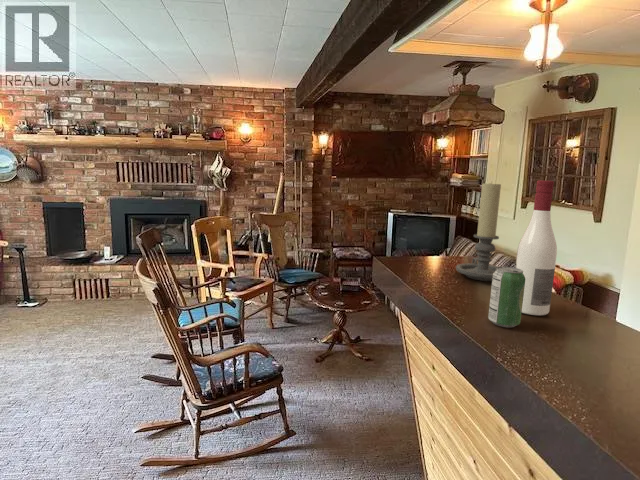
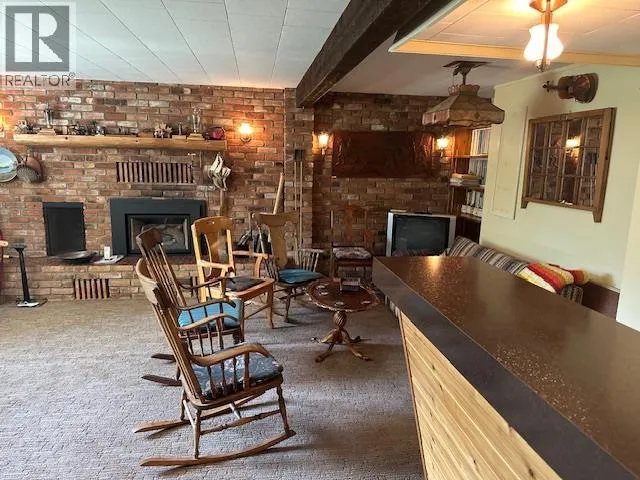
- beverage can [487,266,525,328]
- candle holder [455,180,502,282]
- alcohol [515,179,558,316]
